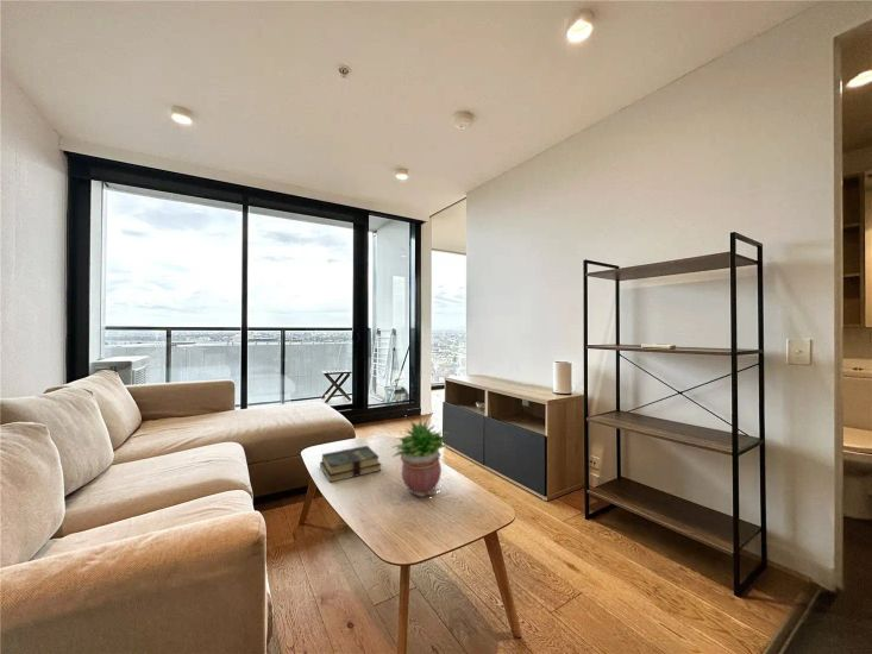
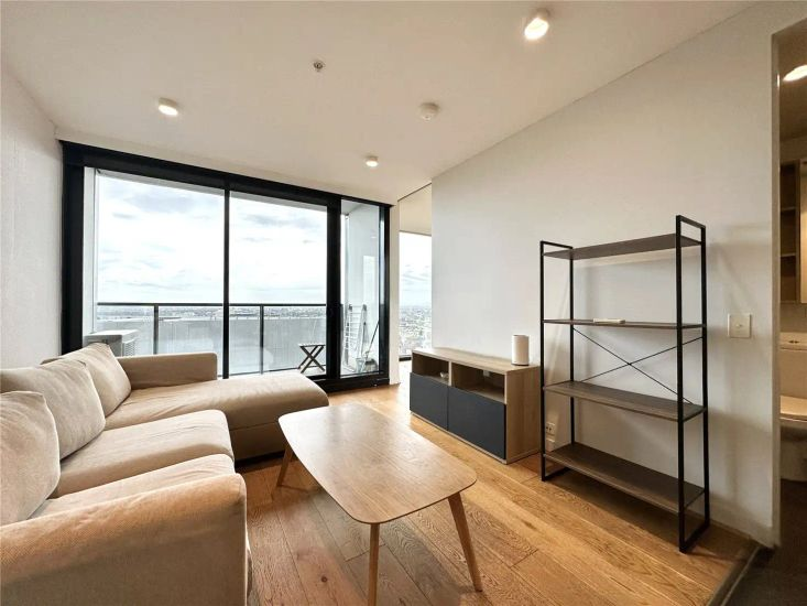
- potted plant [390,417,450,498]
- book [319,445,383,484]
